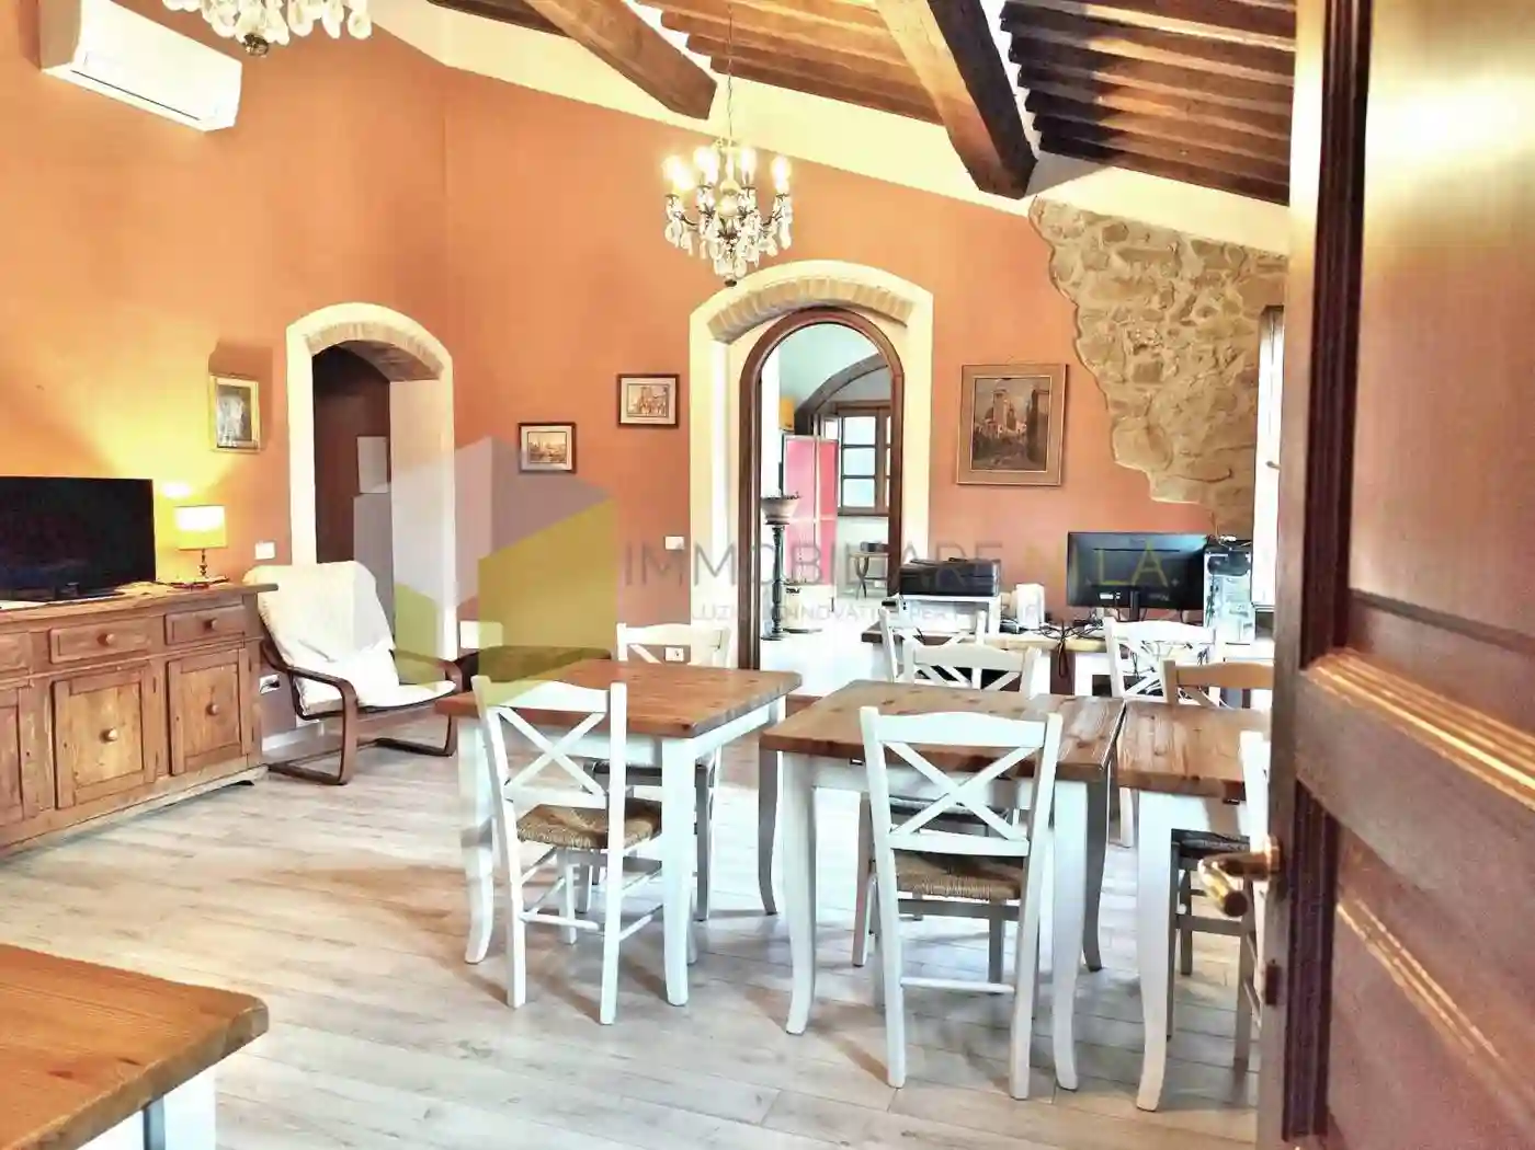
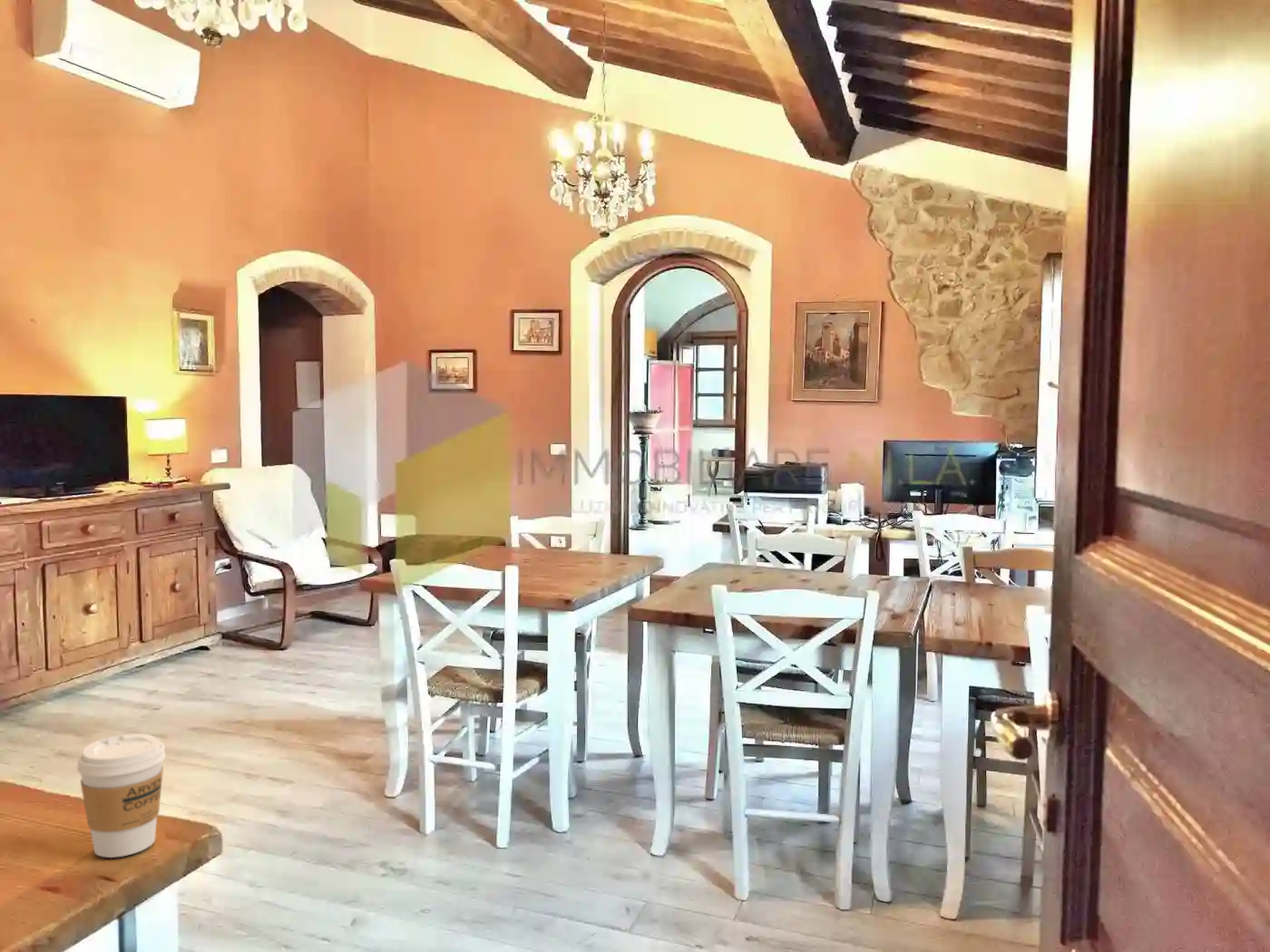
+ coffee cup [76,733,167,859]
